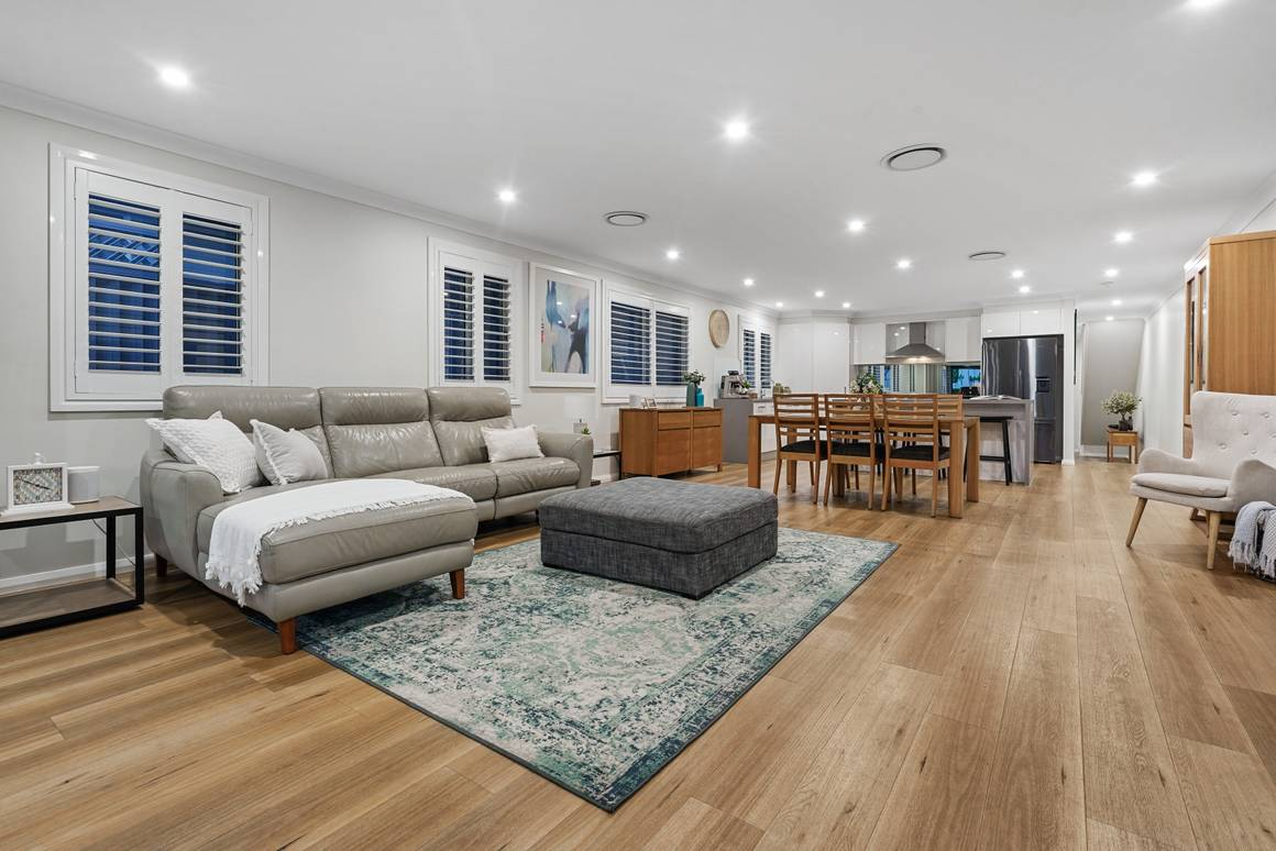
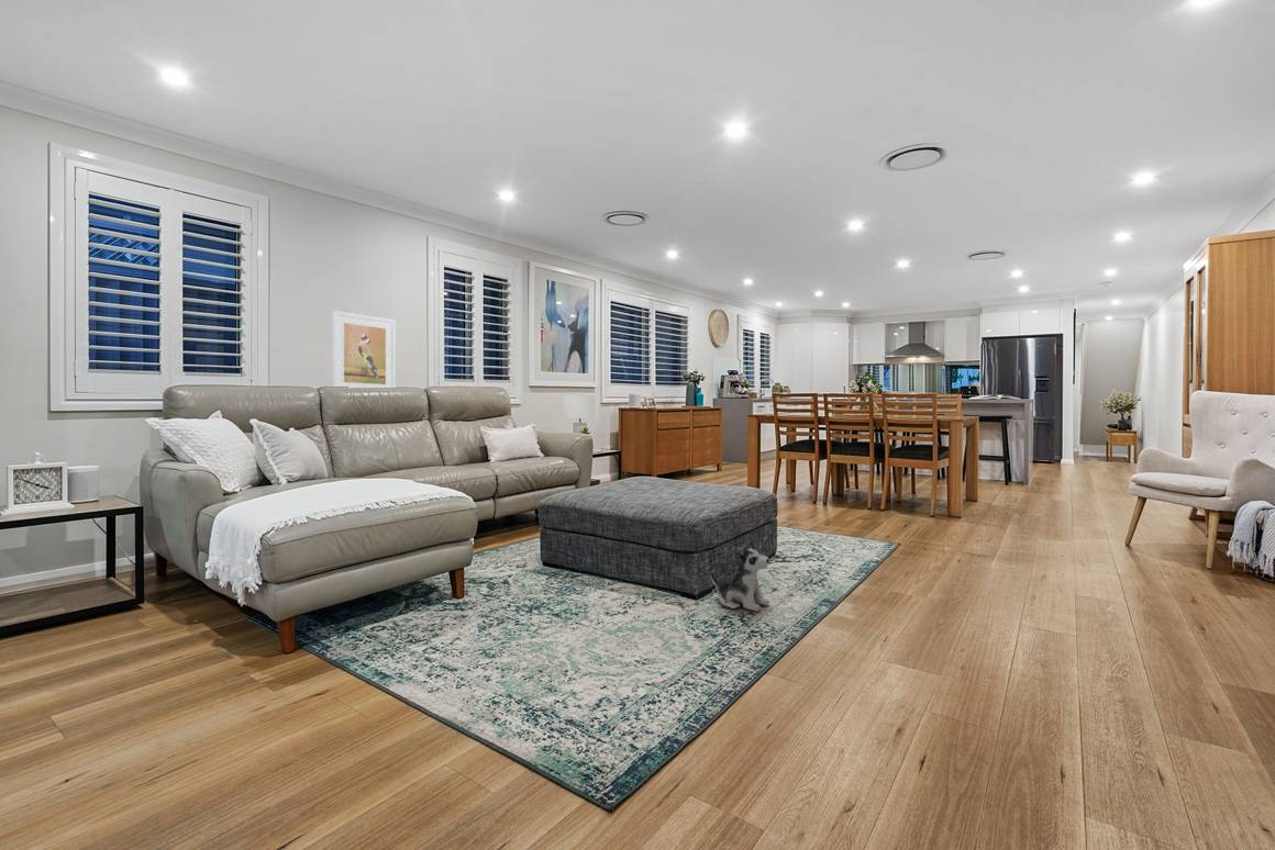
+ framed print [331,310,397,389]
+ plush toy [710,536,770,613]
